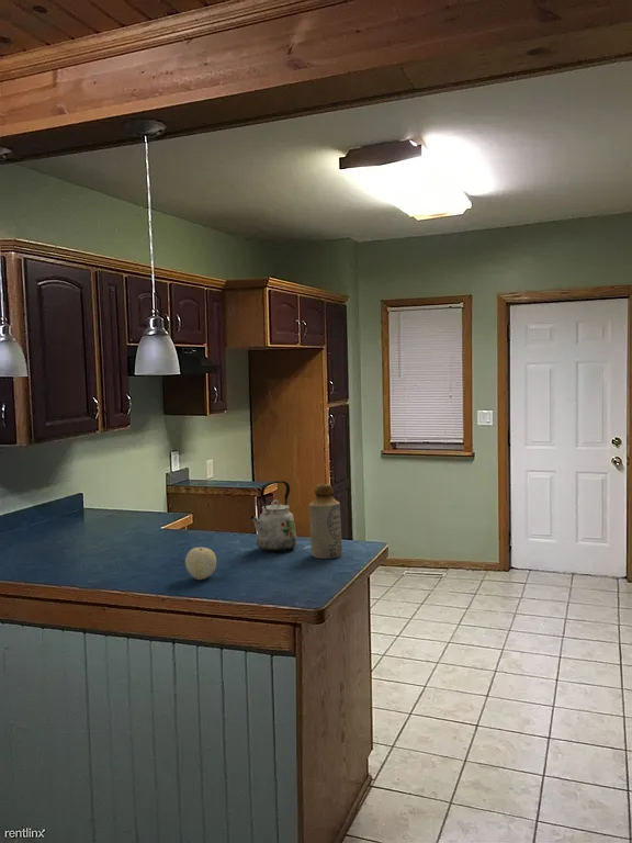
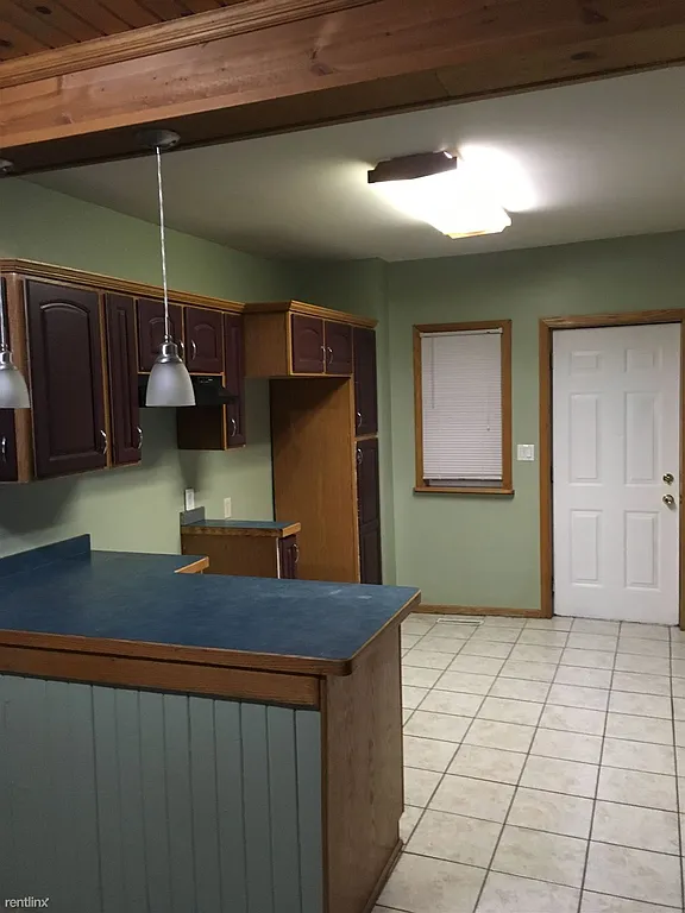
- bottle [308,483,343,560]
- fruit [184,547,217,581]
- kettle [249,480,297,553]
